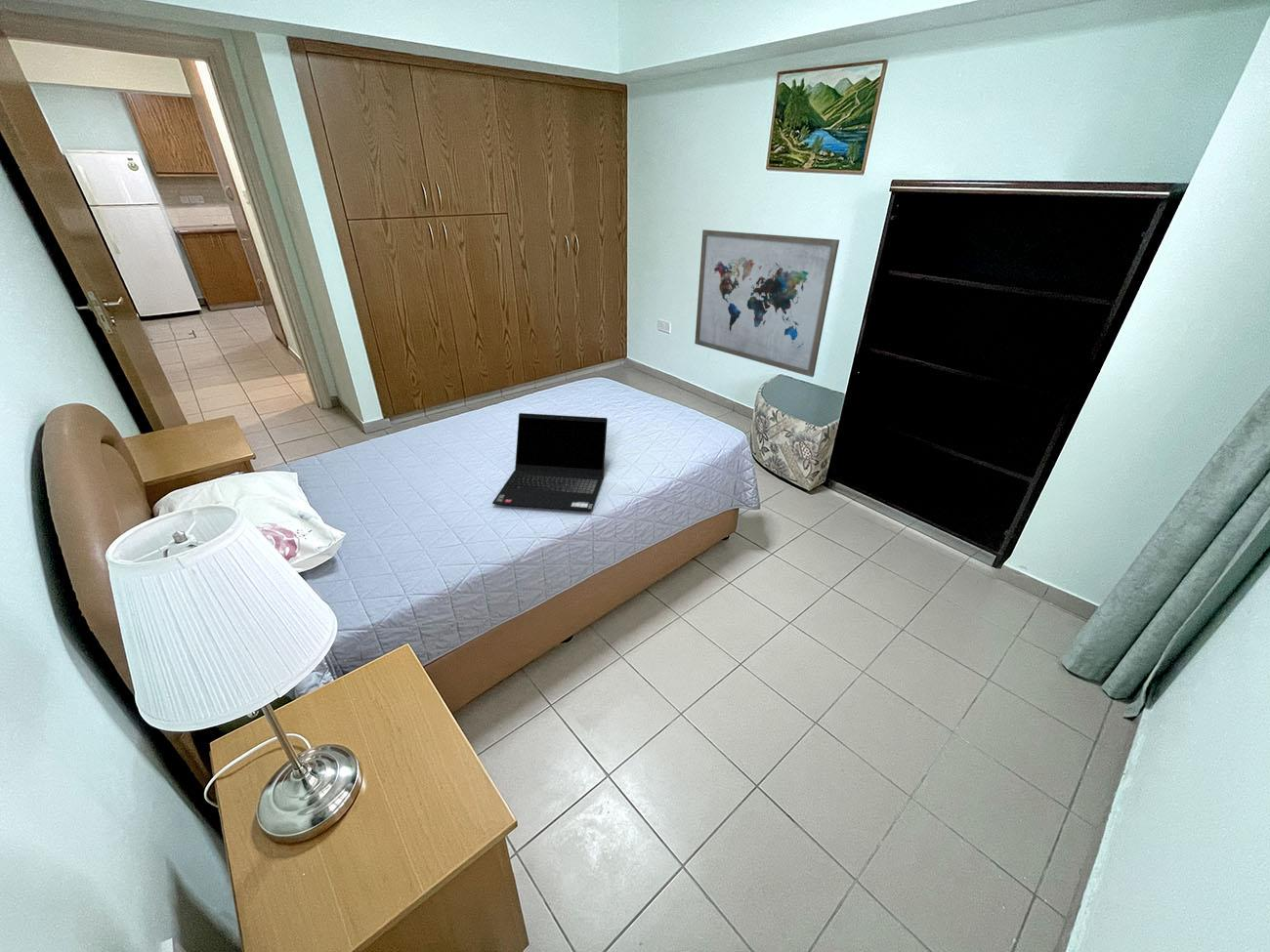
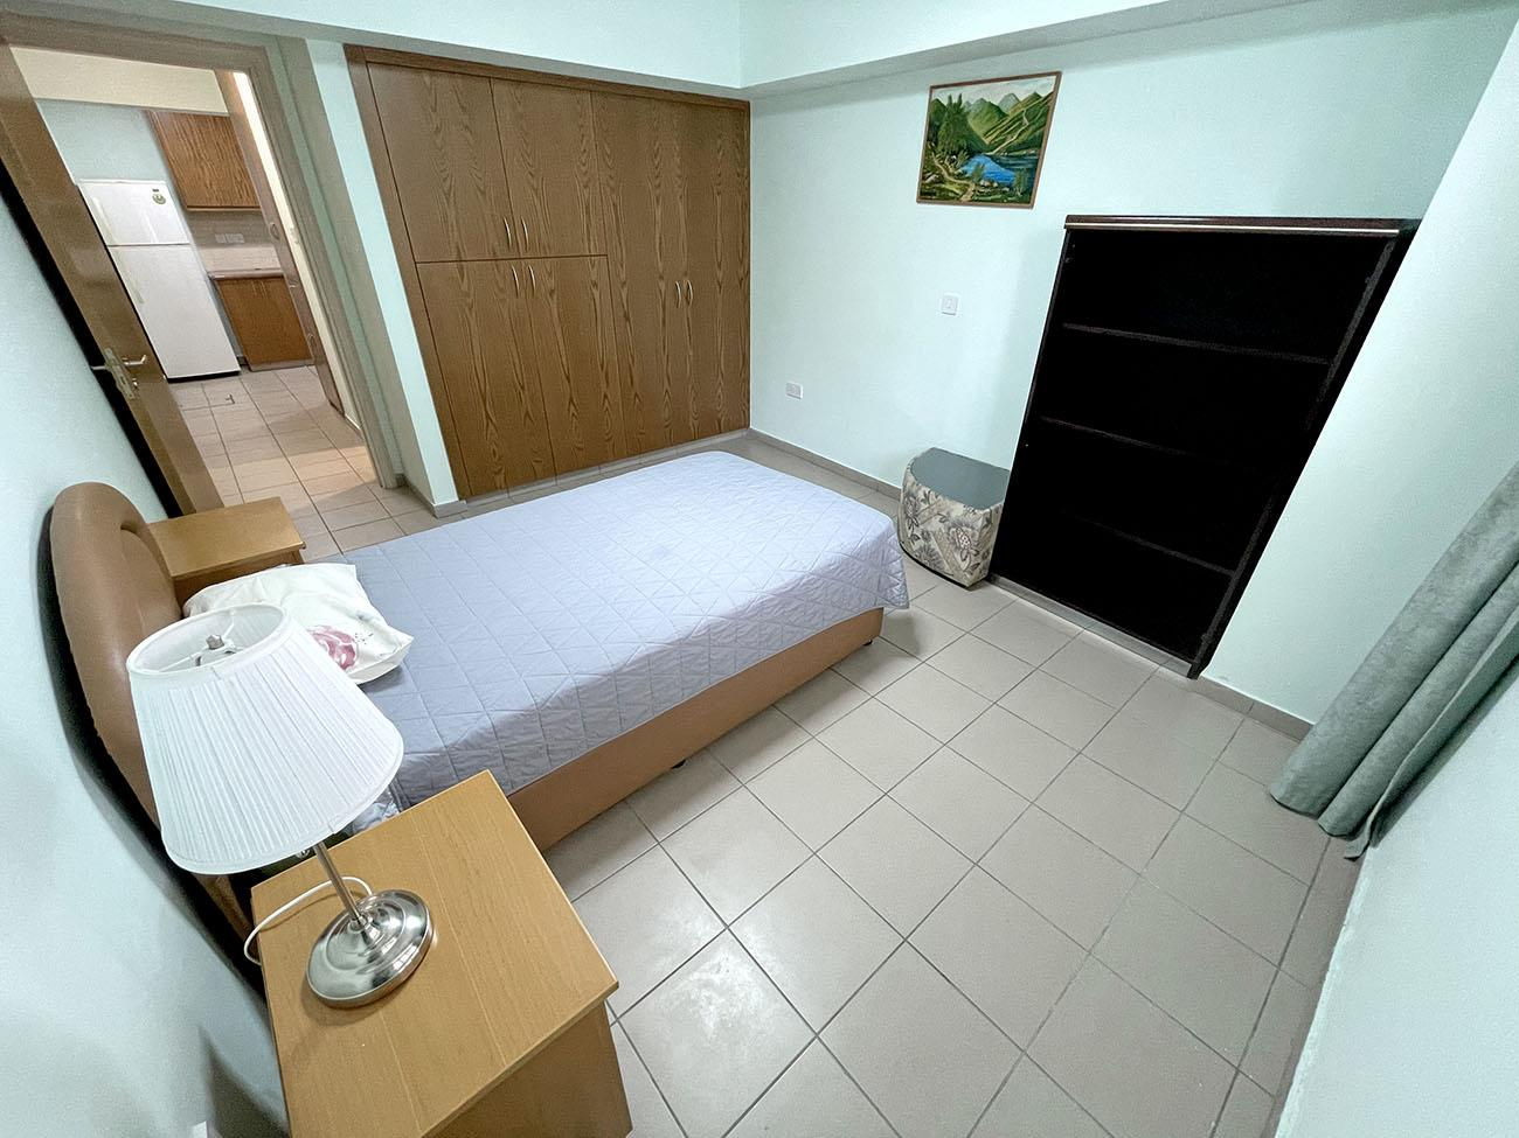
- laptop computer [491,412,609,512]
- wall art [694,228,840,378]
